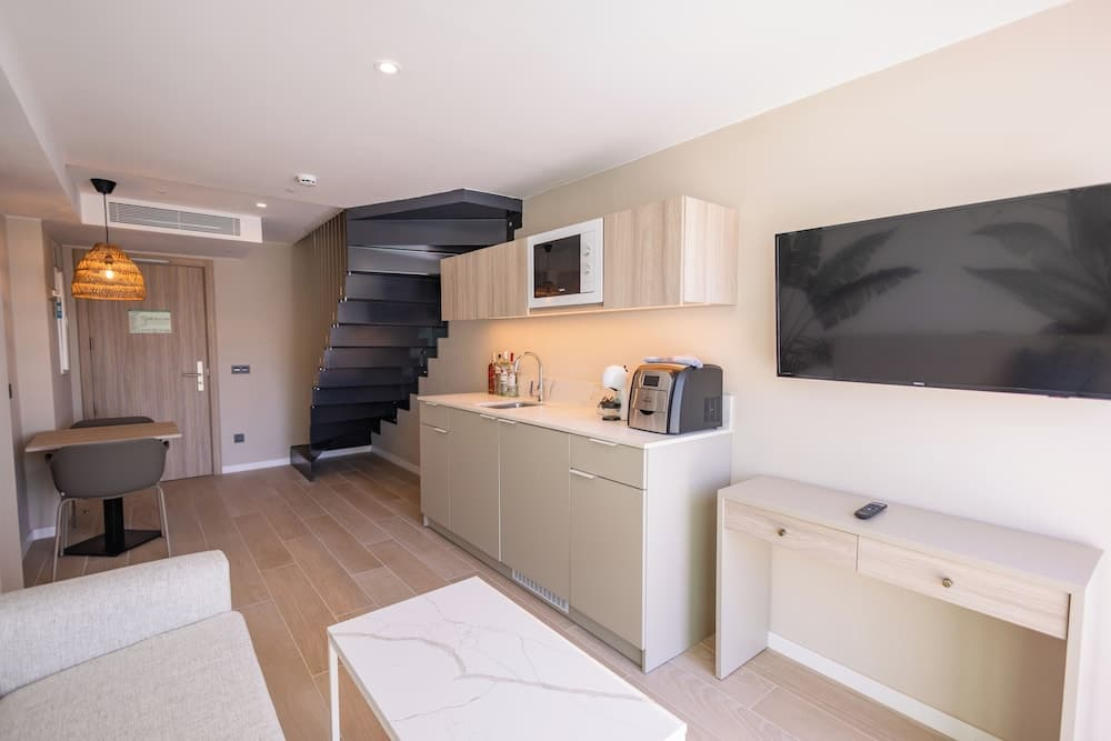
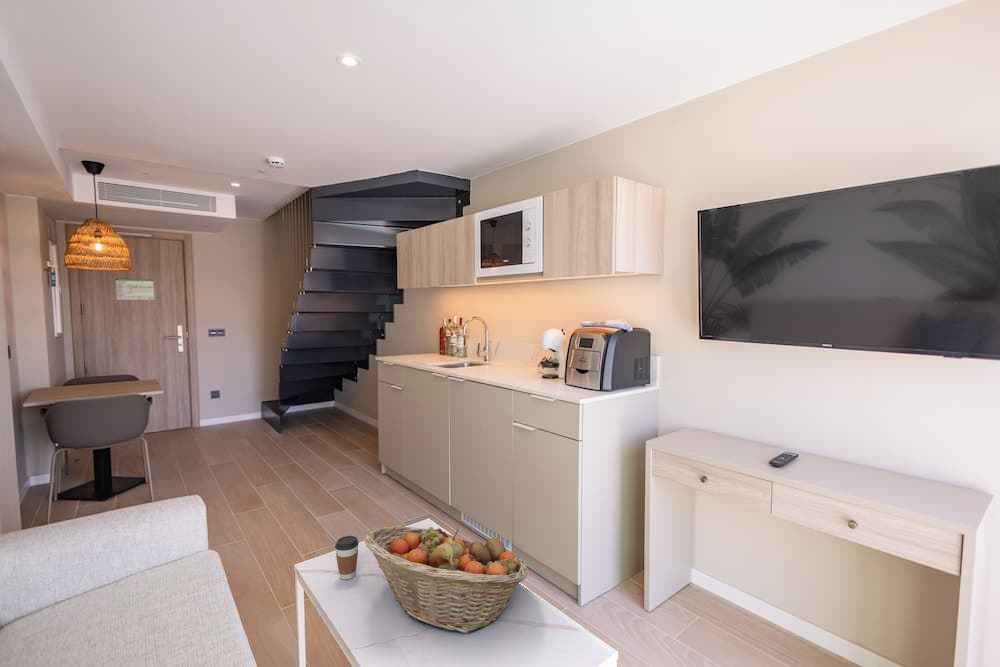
+ coffee cup [334,535,360,580]
+ fruit basket [363,525,529,634]
